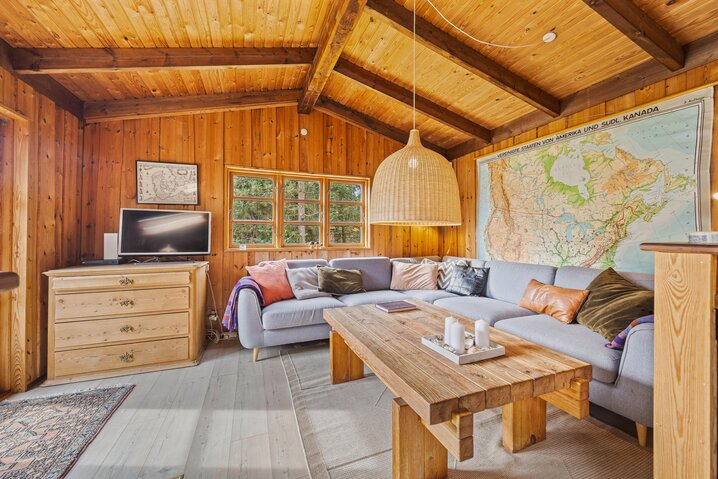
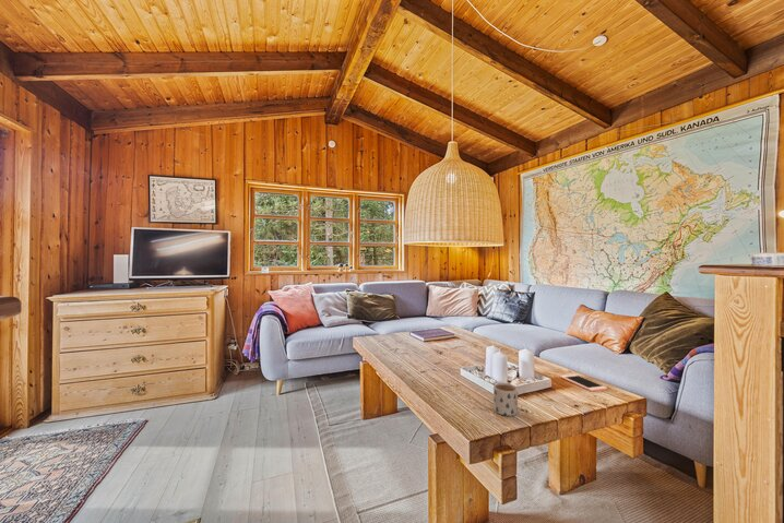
+ cell phone [559,373,608,393]
+ mug [492,382,519,417]
